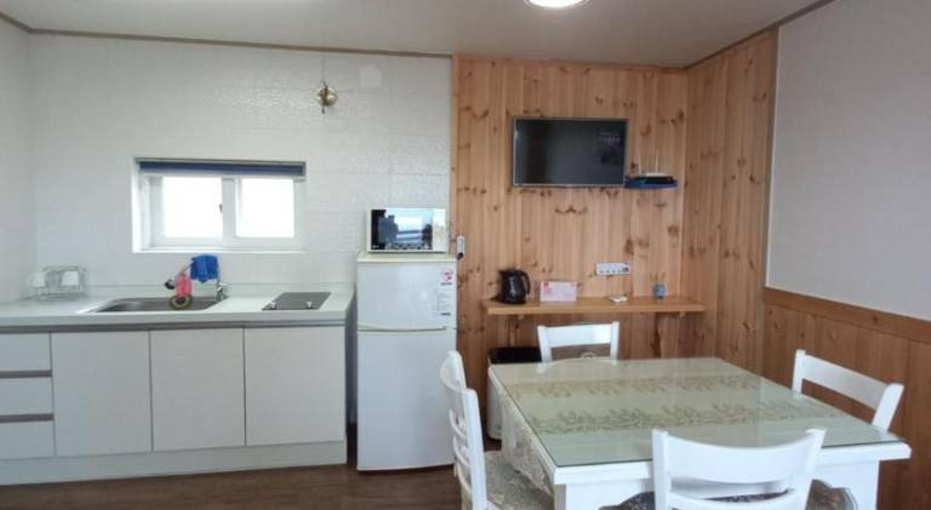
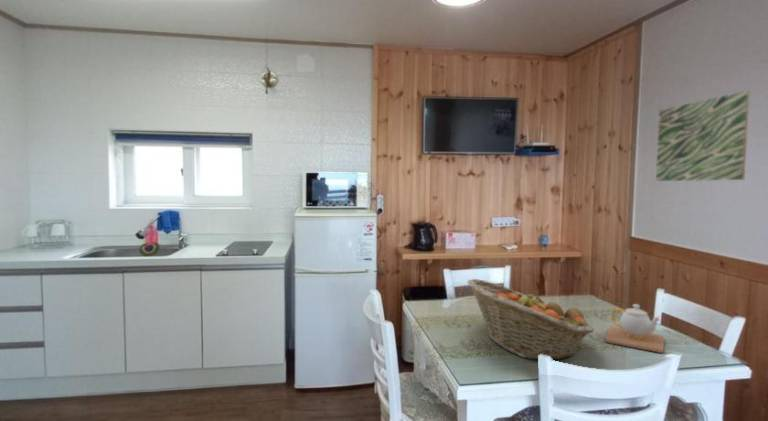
+ teapot [604,303,665,354]
+ wall art [655,90,751,182]
+ fruit basket [466,278,595,361]
